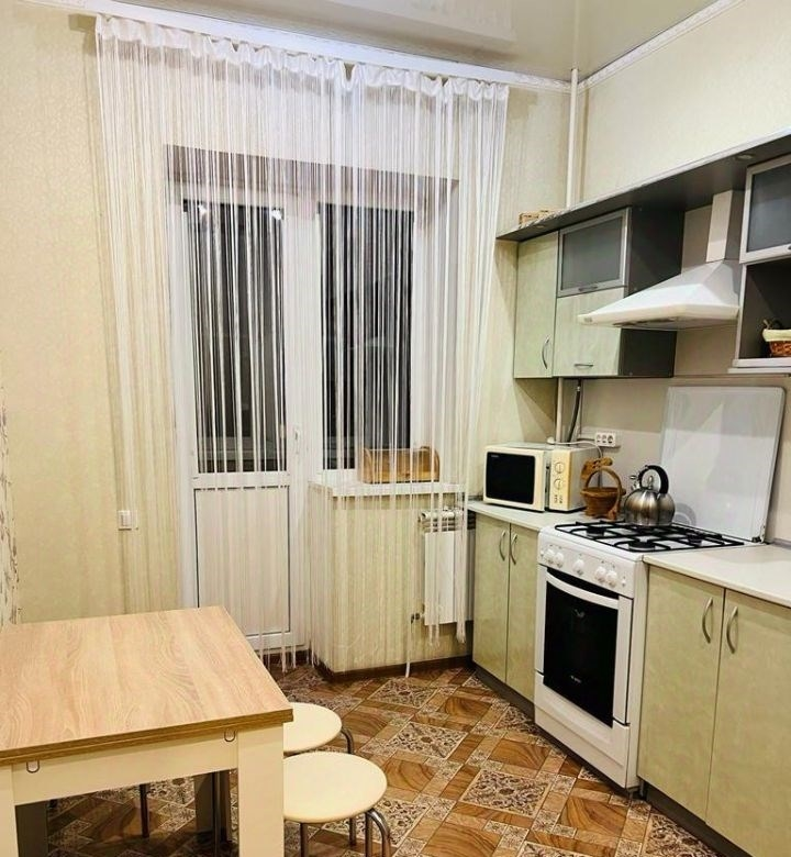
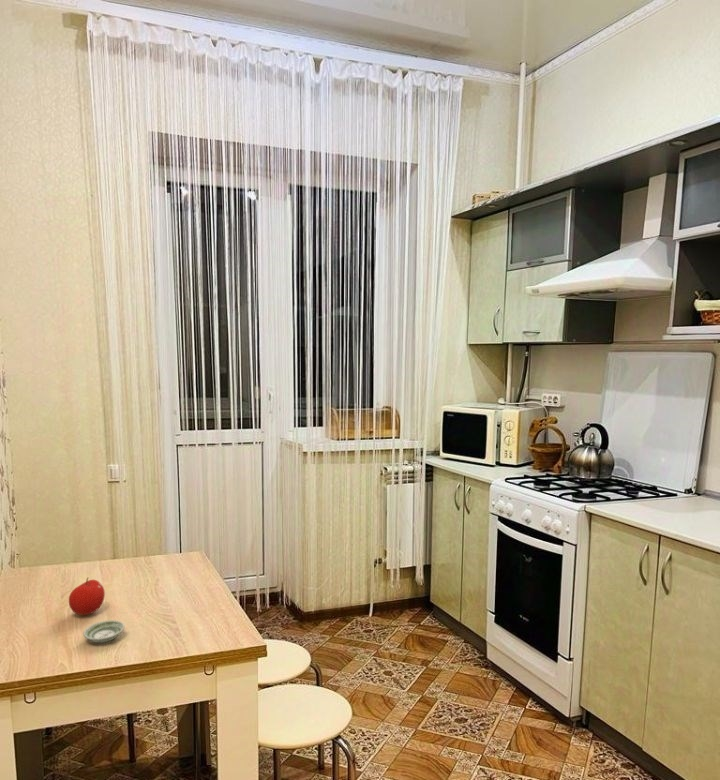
+ saucer [82,619,126,644]
+ fruit [68,576,106,616]
